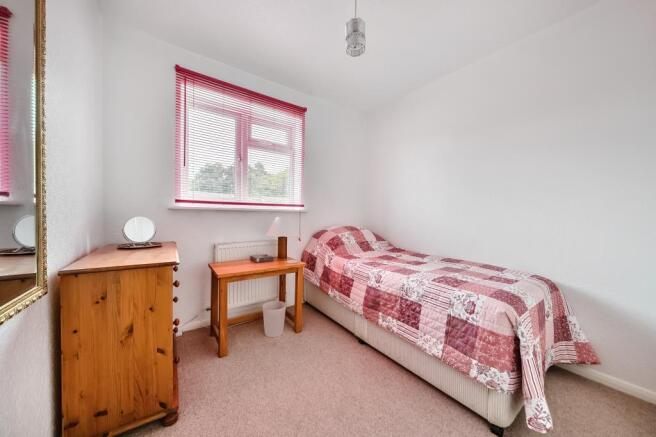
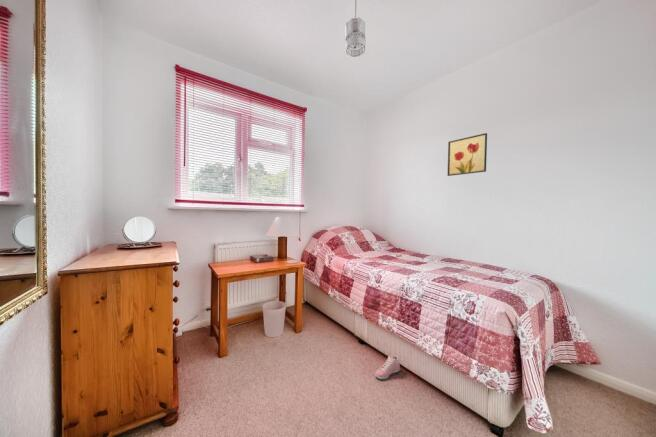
+ wall art [446,132,488,177]
+ sneaker [374,354,401,380]
